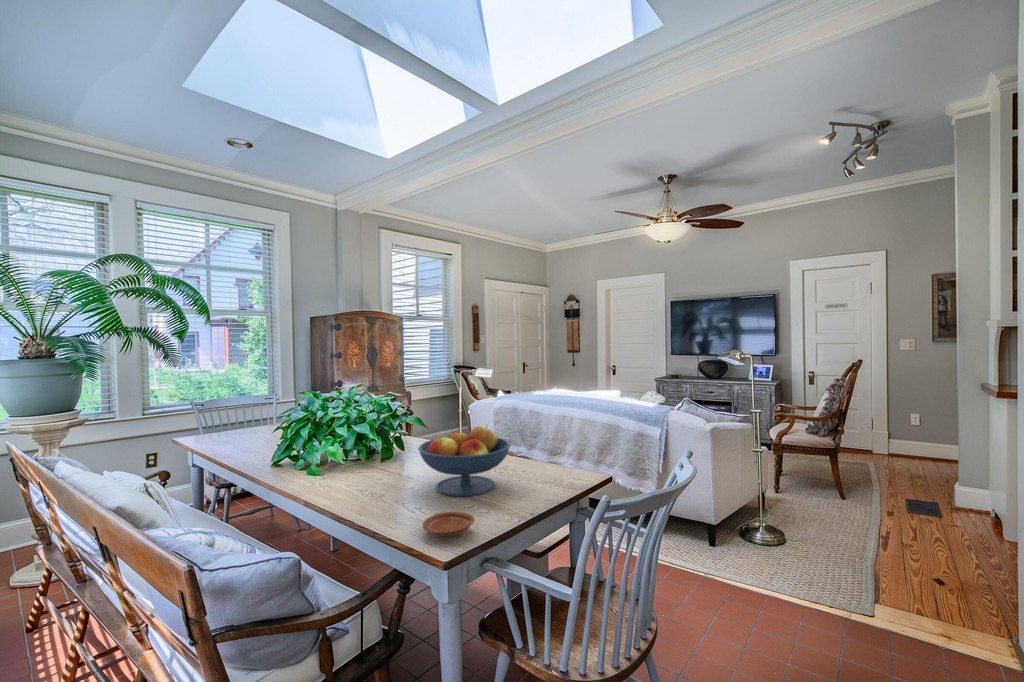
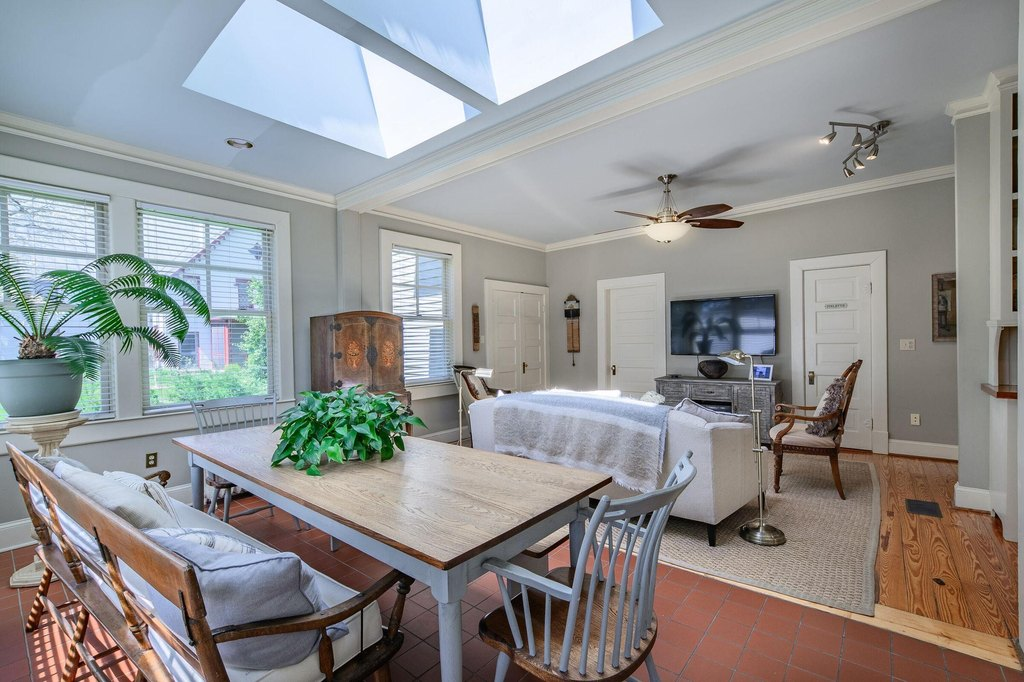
- fruit bowl [417,424,511,497]
- plate [421,511,475,538]
